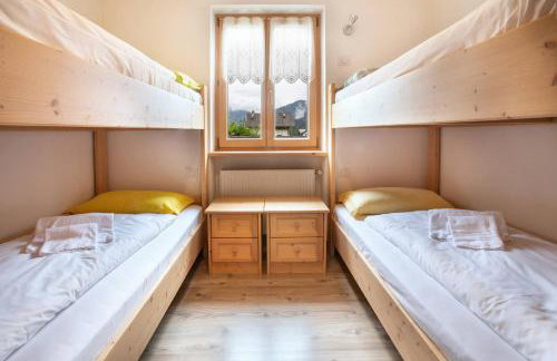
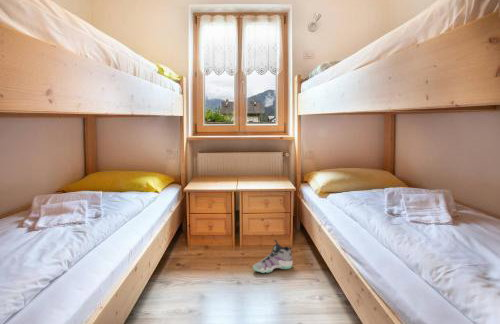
+ sneaker [252,238,294,274]
